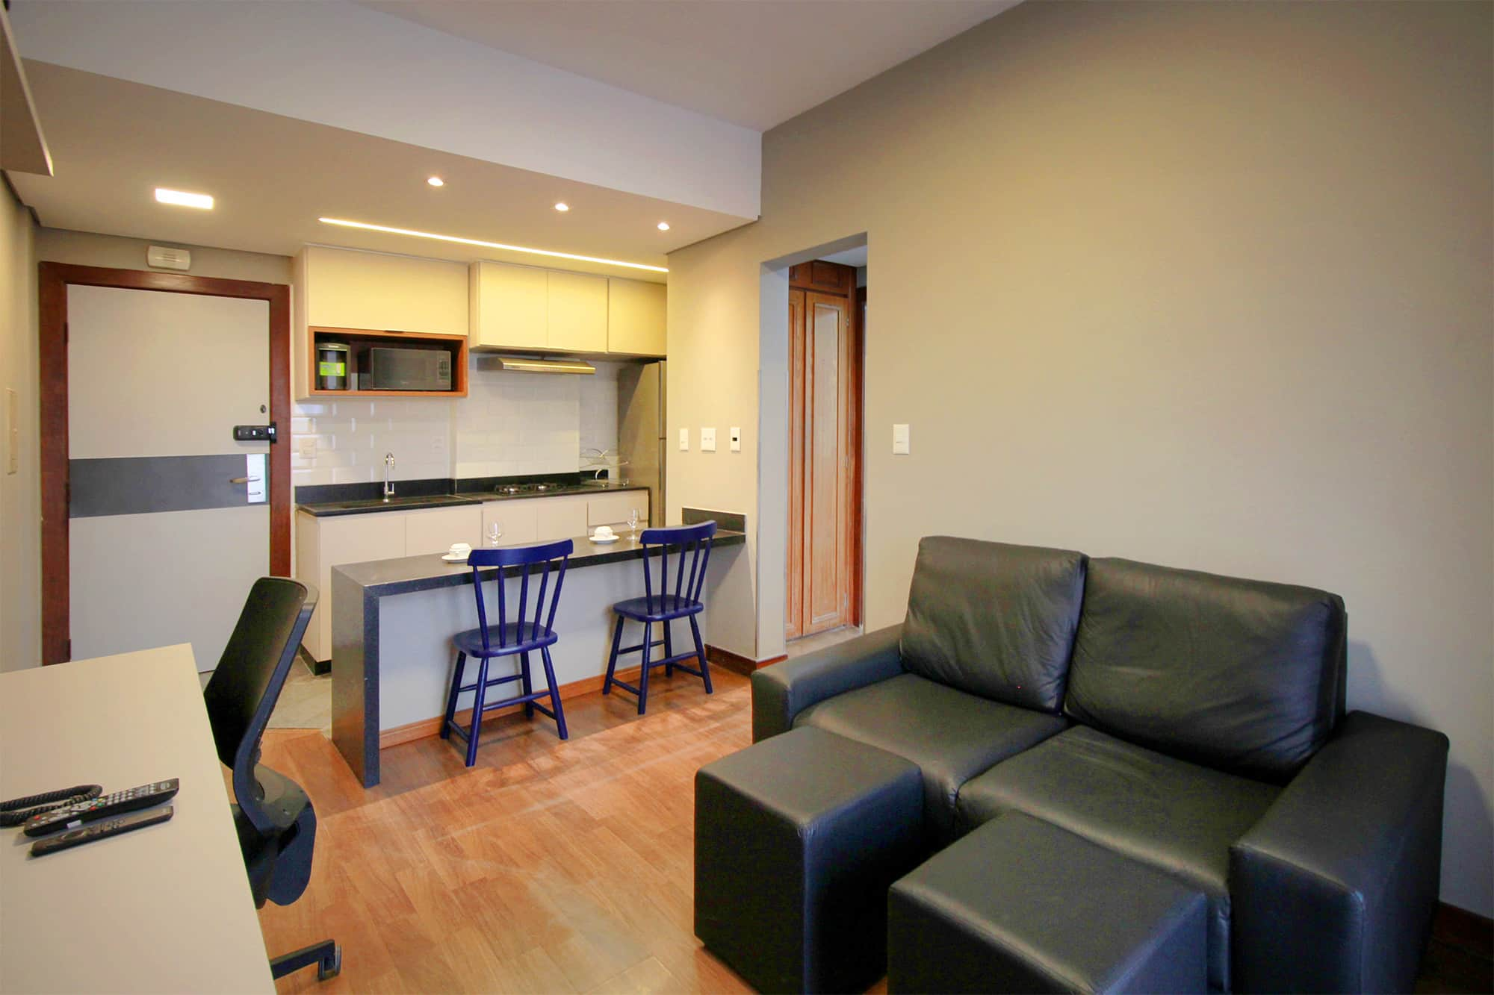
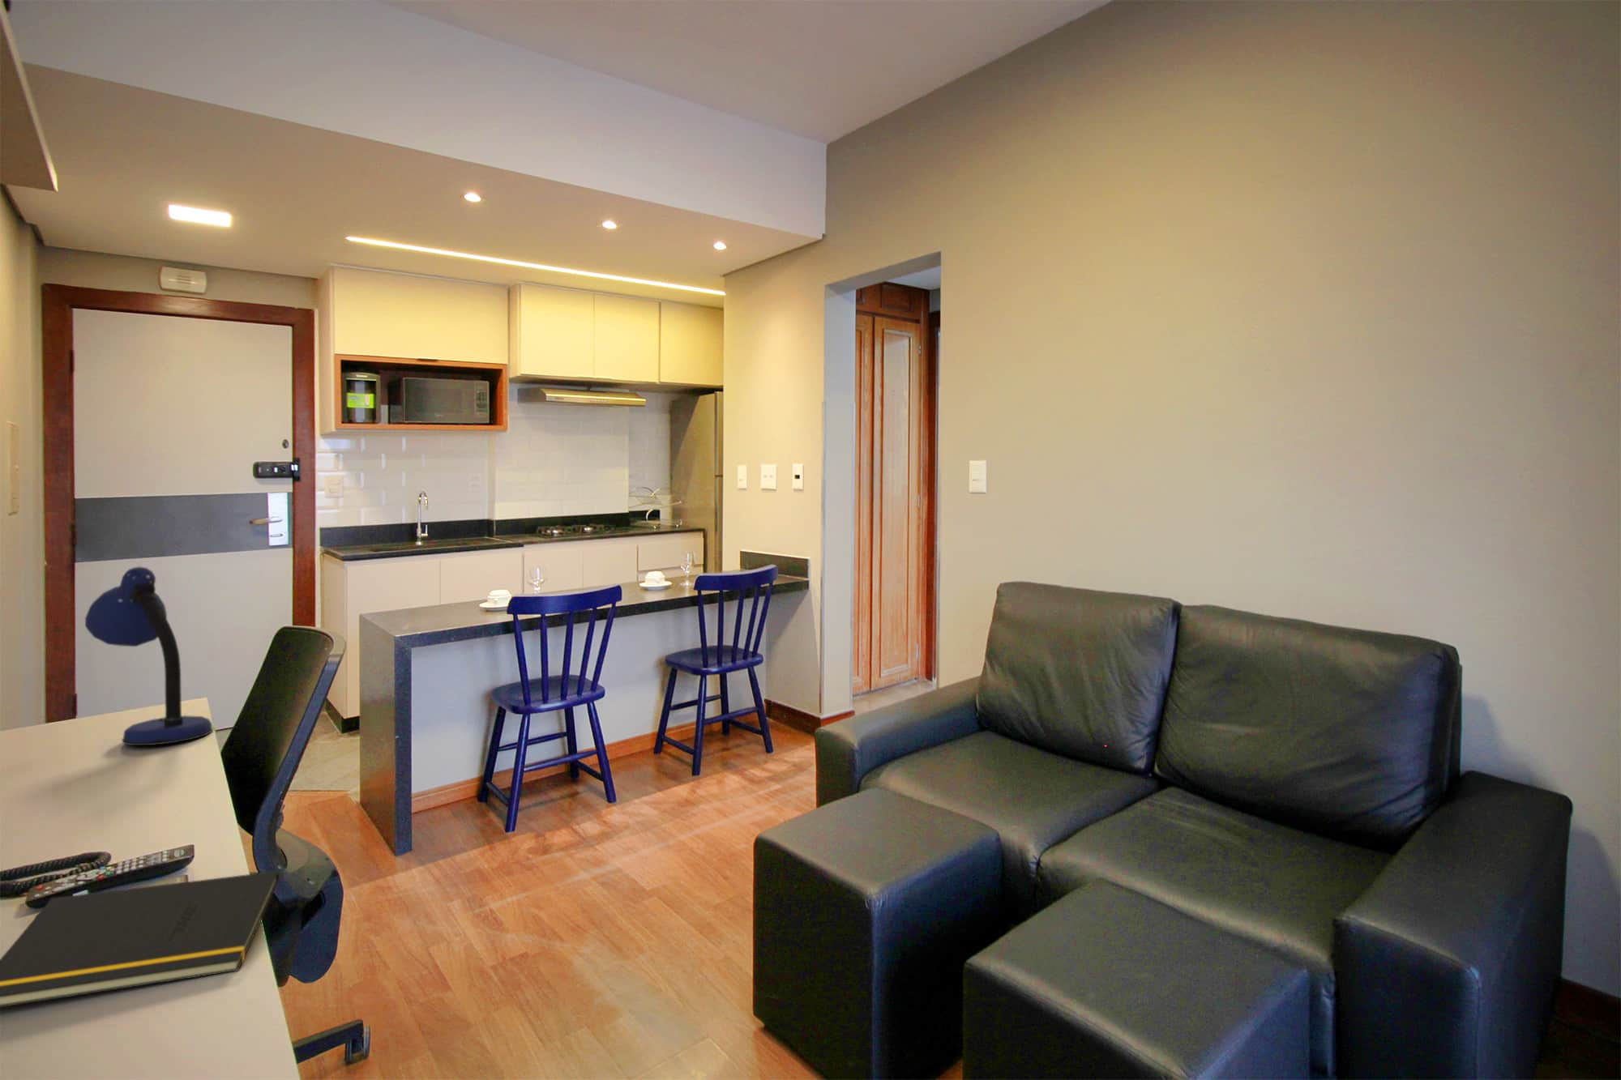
+ desk lamp [84,567,215,746]
+ notepad [0,870,281,1009]
